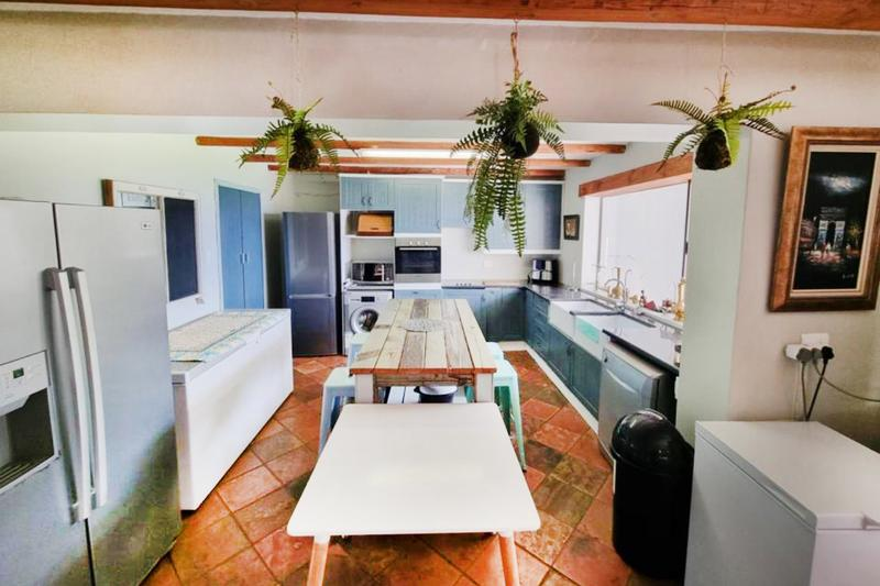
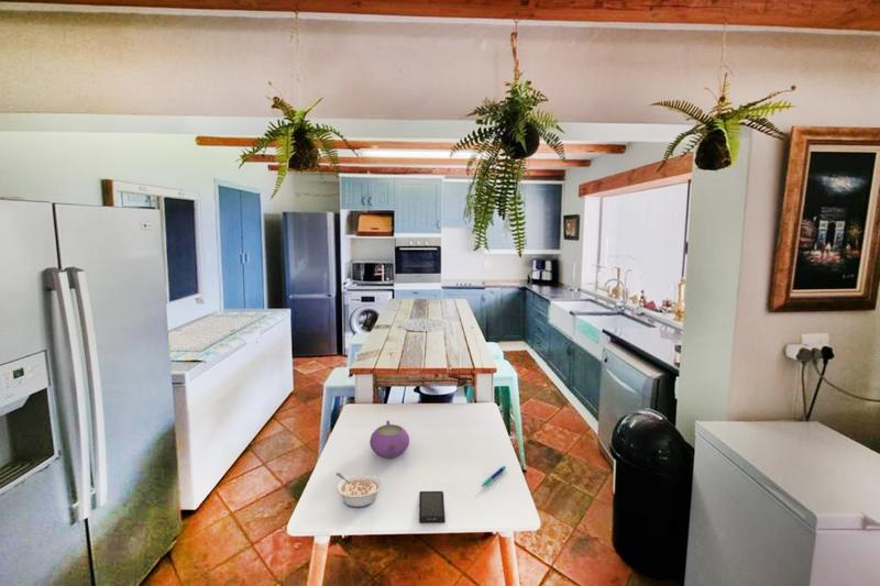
+ smartphone [418,490,447,524]
+ teapot [369,420,410,460]
+ legume [336,472,384,509]
+ pen [481,465,507,487]
